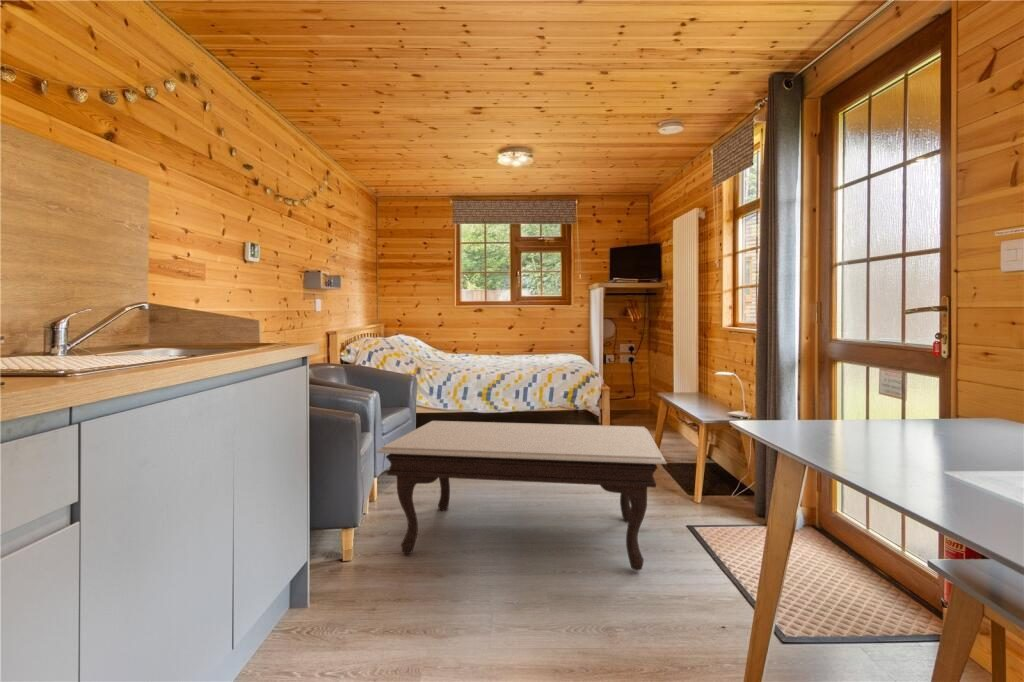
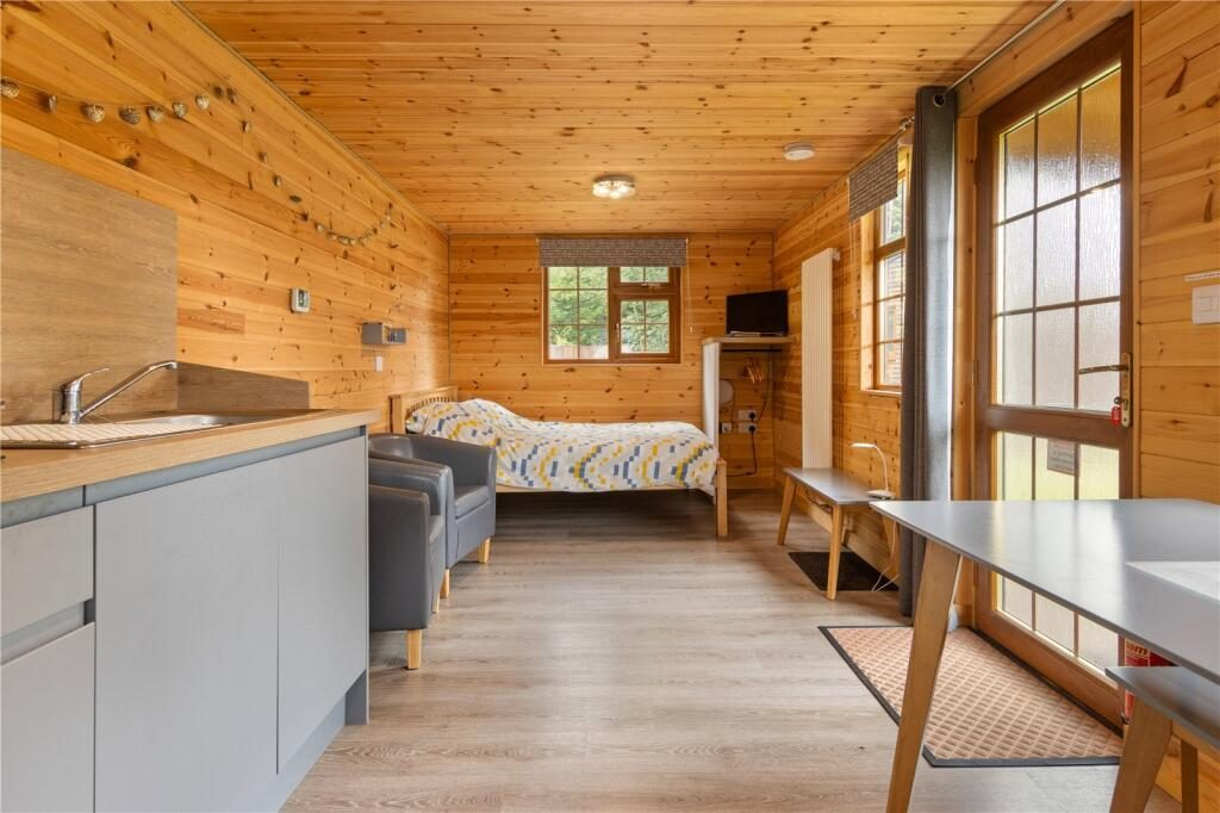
- coffee table [375,420,668,571]
